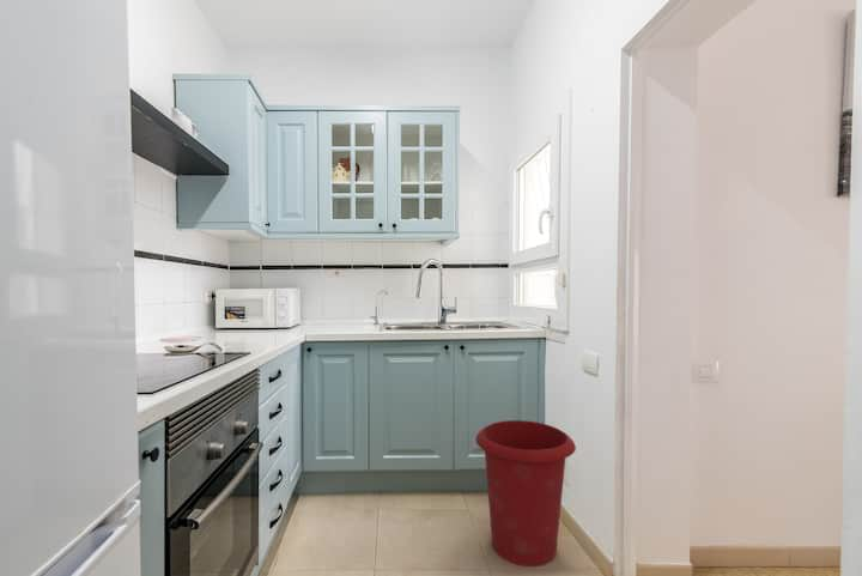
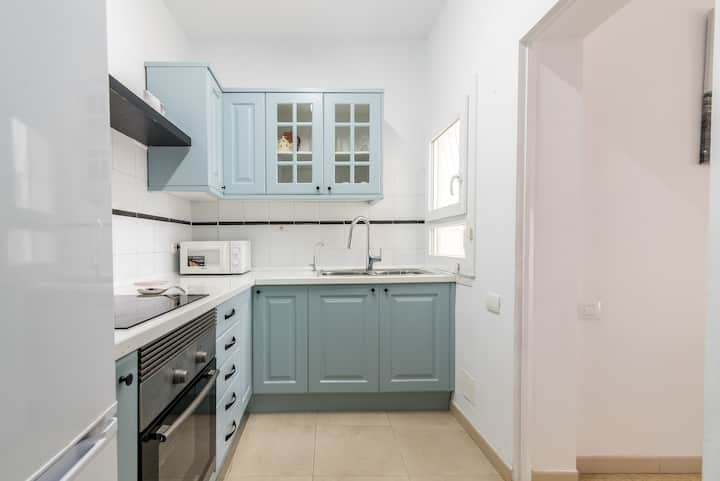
- waste bin [474,419,577,568]
